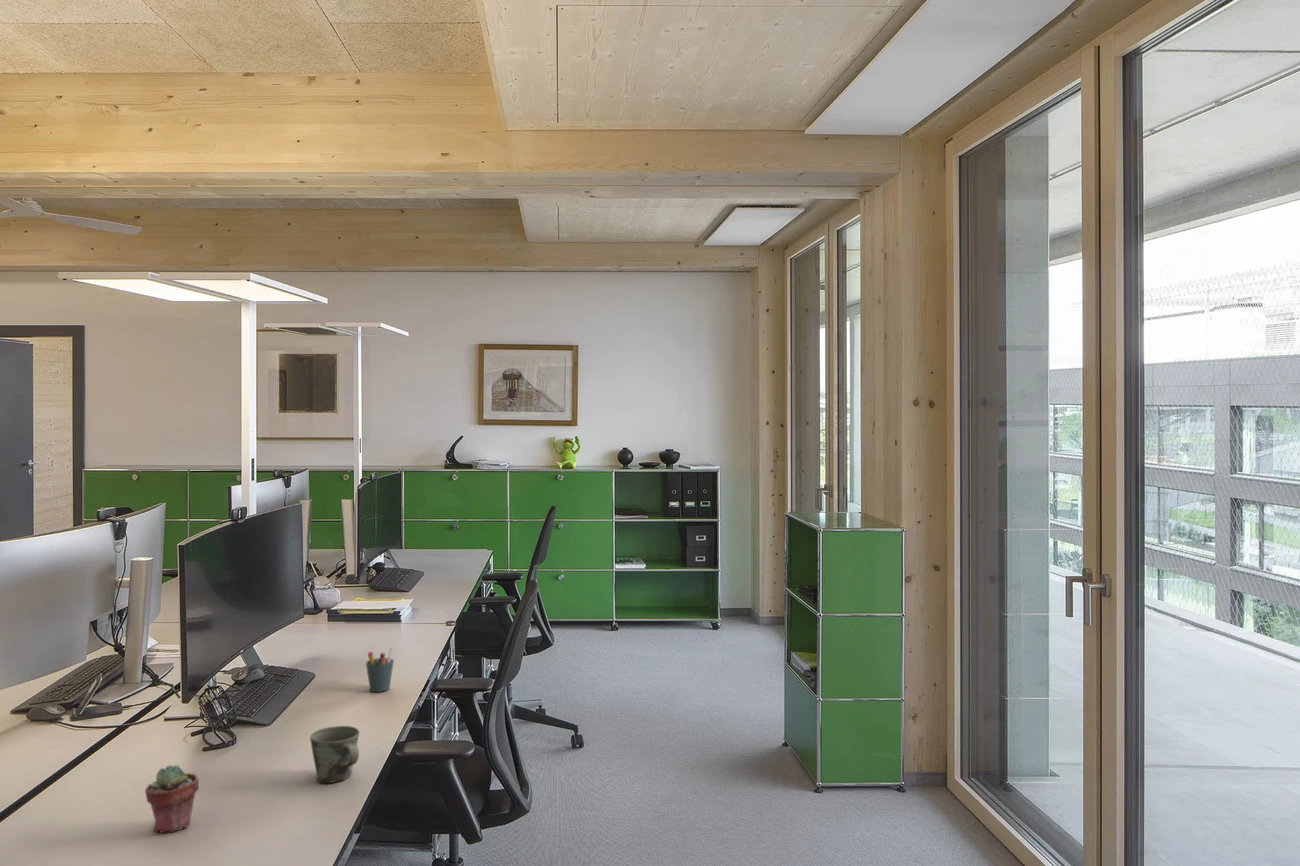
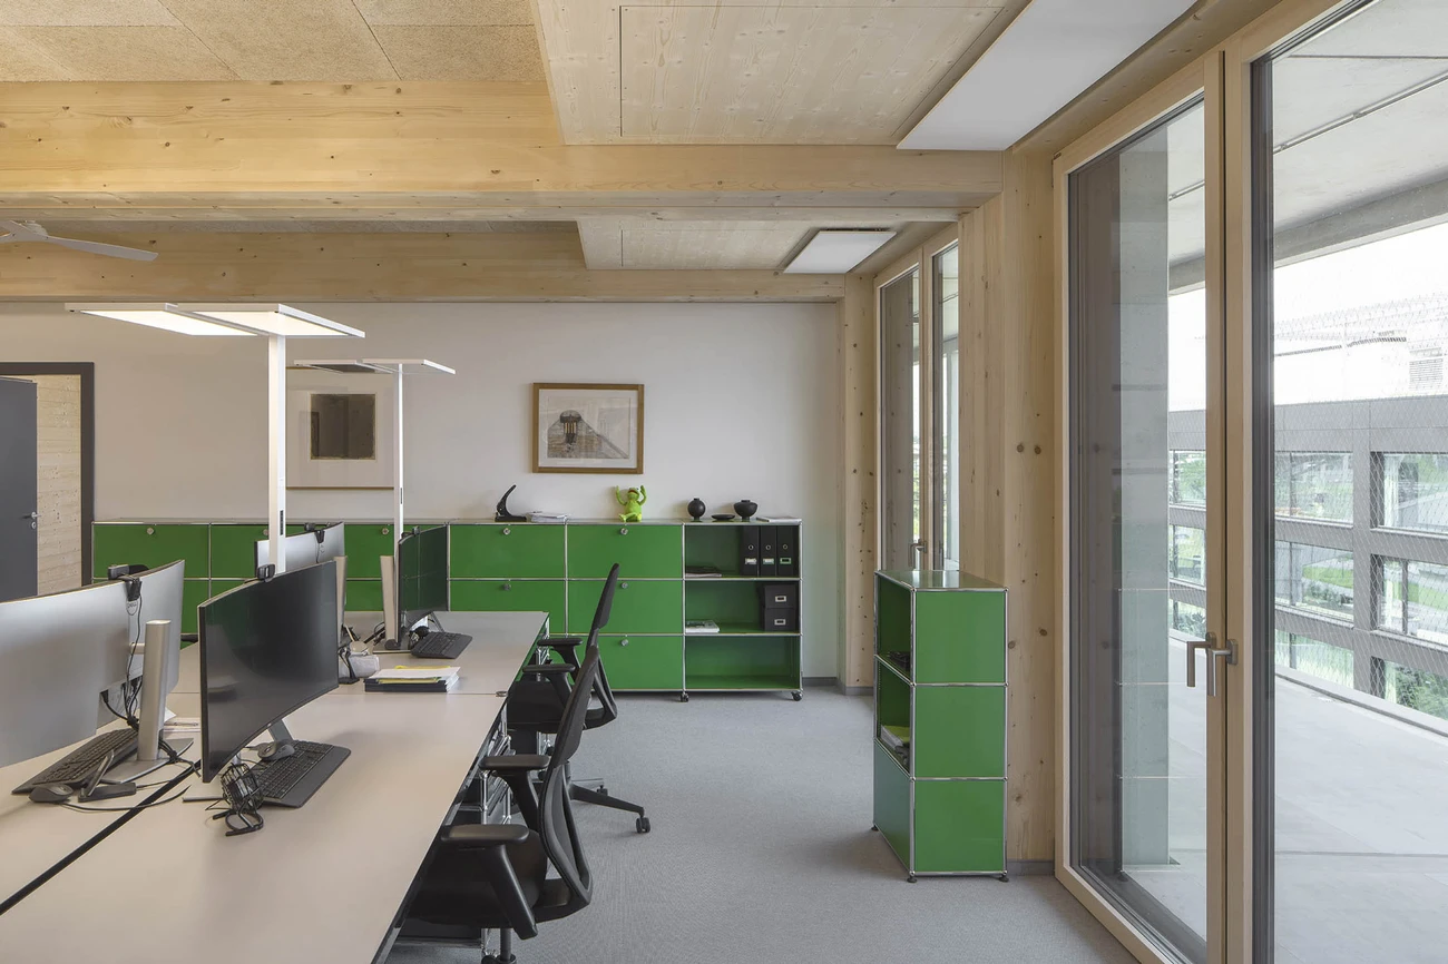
- mug [309,725,361,784]
- pen holder [365,646,395,693]
- potted succulent [144,764,200,833]
